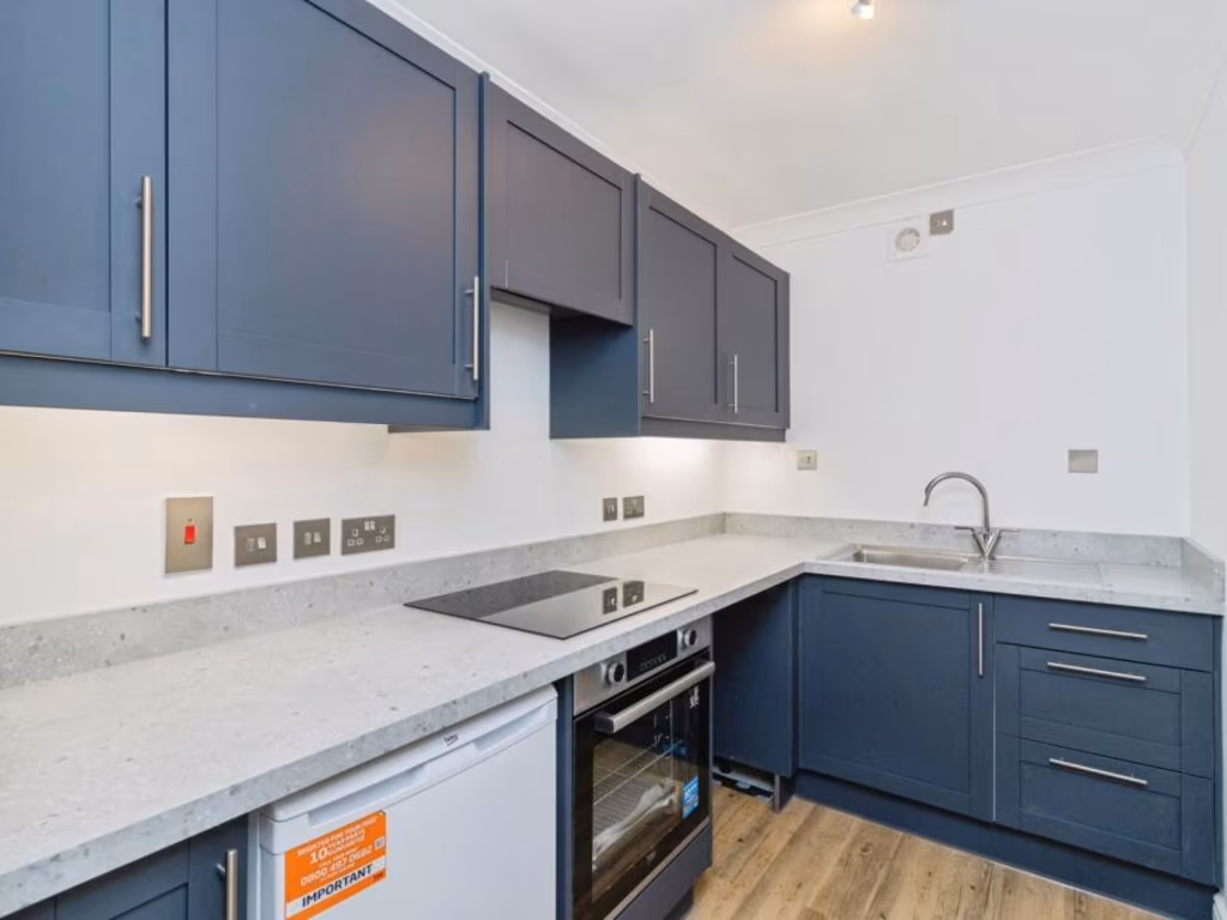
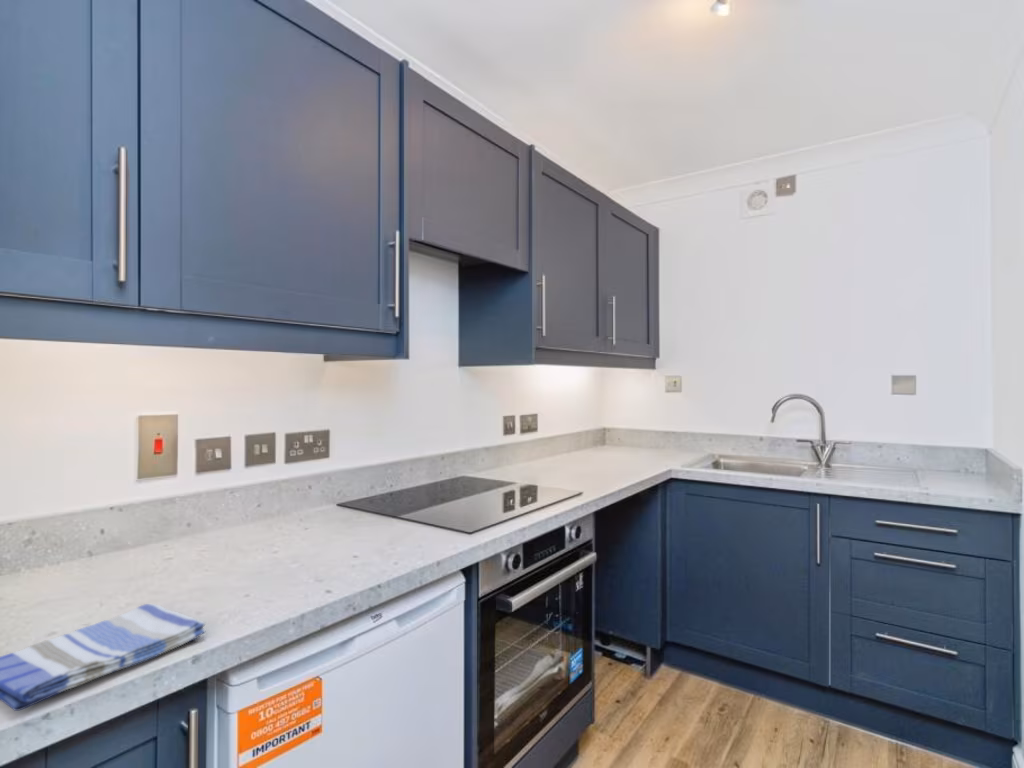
+ dish towel [0,603,207,712]
